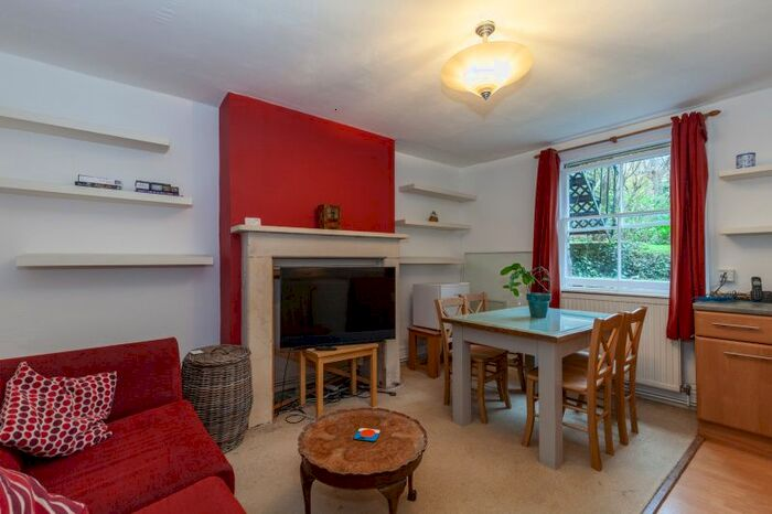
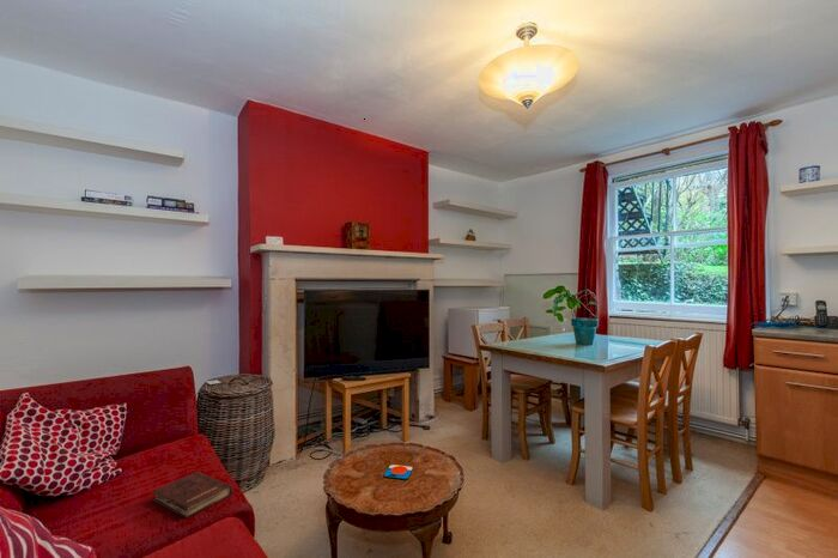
+ hardback book [151,471,233,520]
